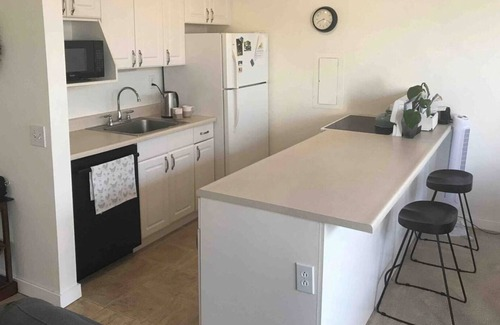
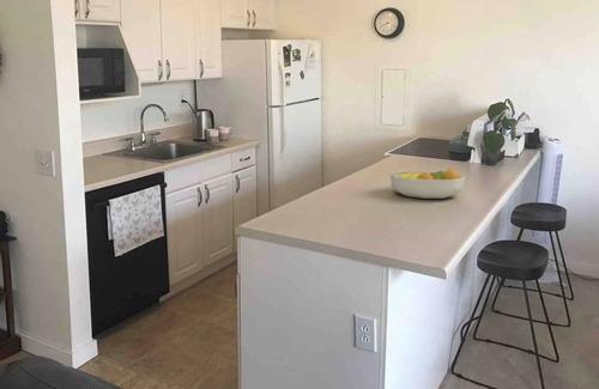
+ fruit bowl [389,168,466,200]
